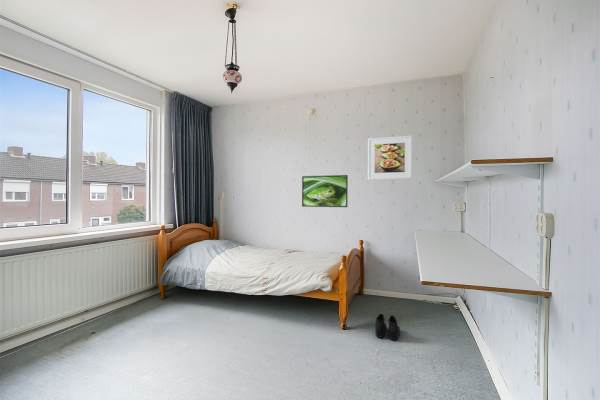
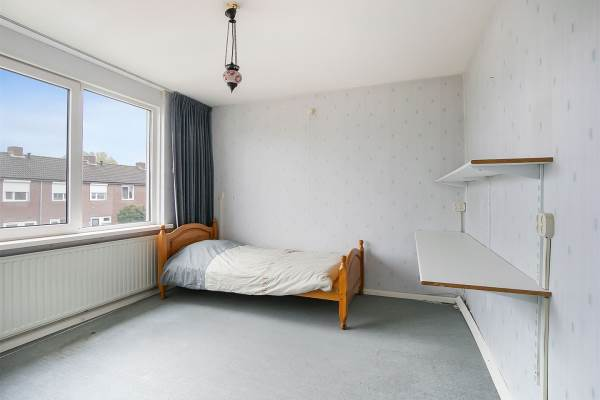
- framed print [301,174,349,208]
- boots [374,313,401,341]
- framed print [367,134,413,181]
